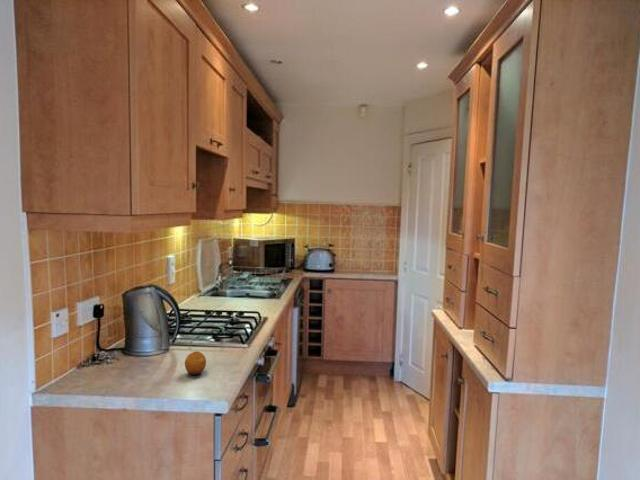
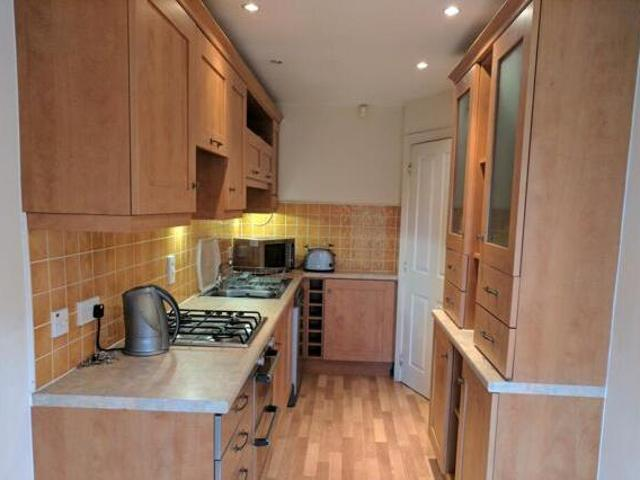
- fruit [184,350,207,376]
